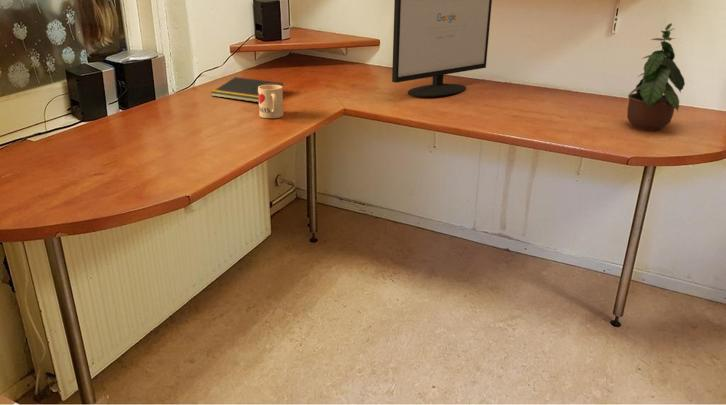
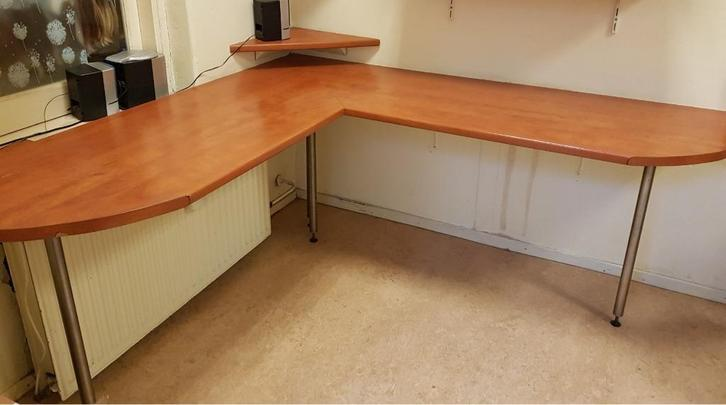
- potted plant [626,22,686,132]
- computer monitor [391,0,493,98]
- mug [258,85,284,119]
- notepad [210,76,284,103]
